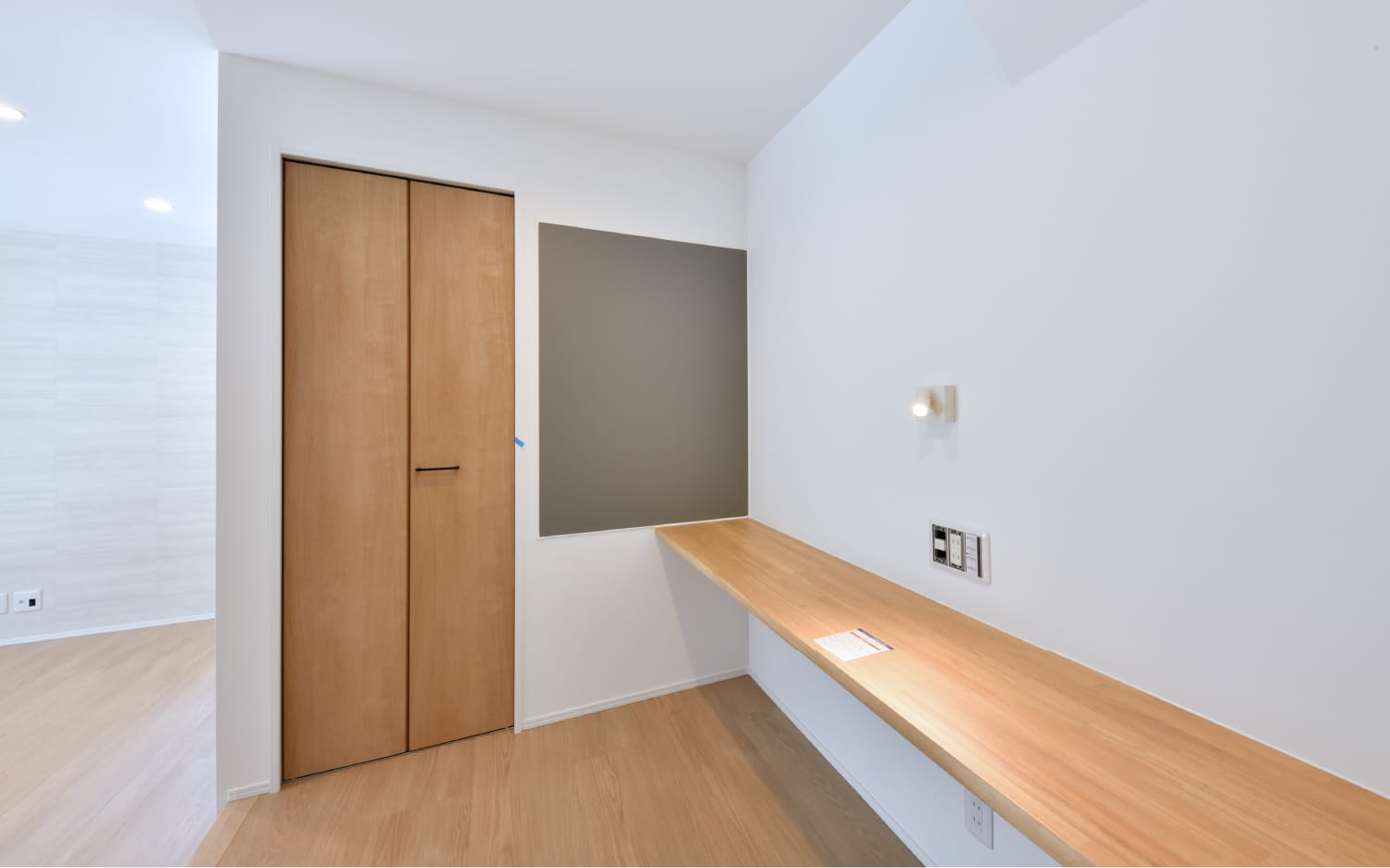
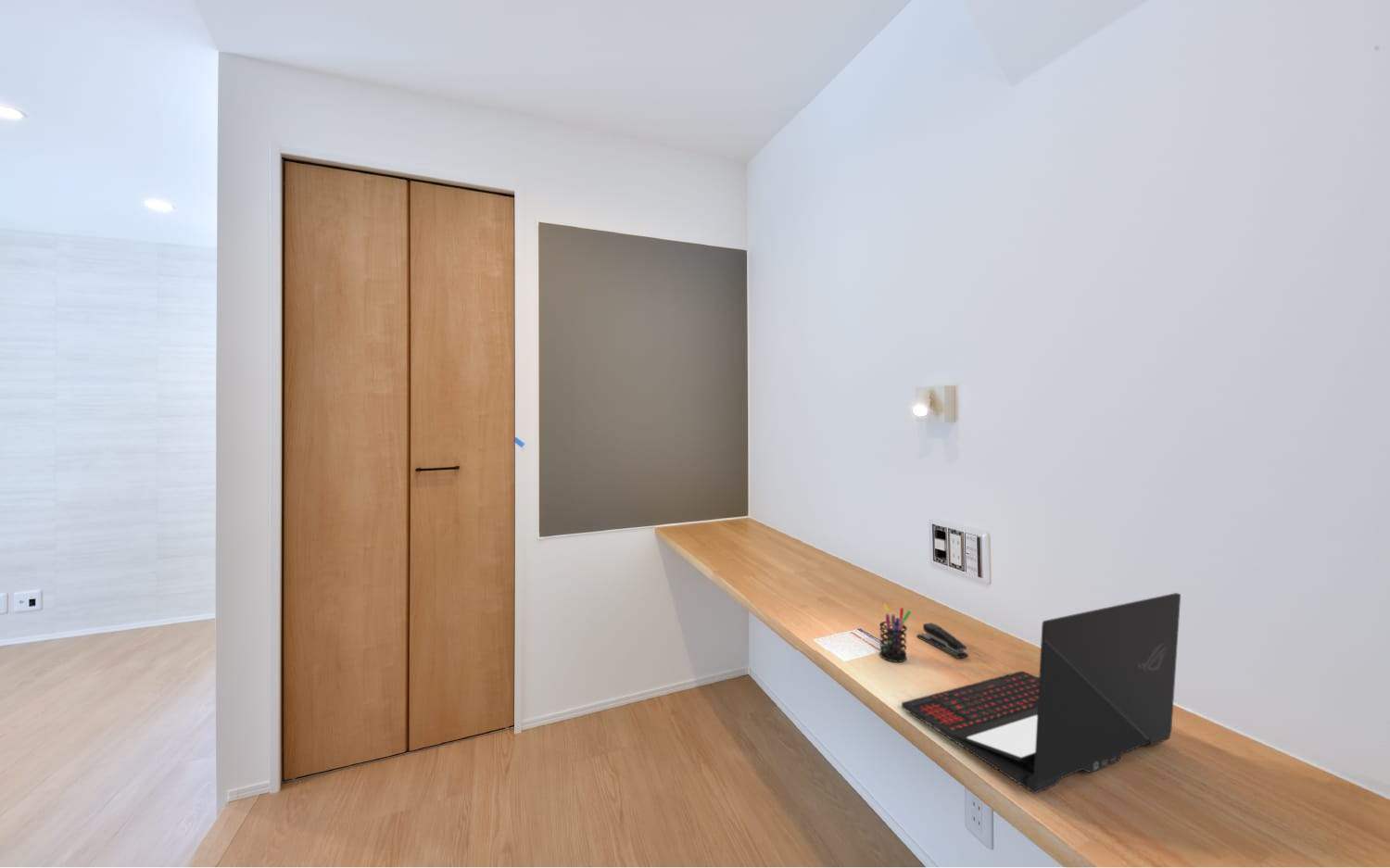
+ stapler [916,622,969,660]
+ laptop [901,592,1182,795]
+ pen holder [878,603,912,663]
